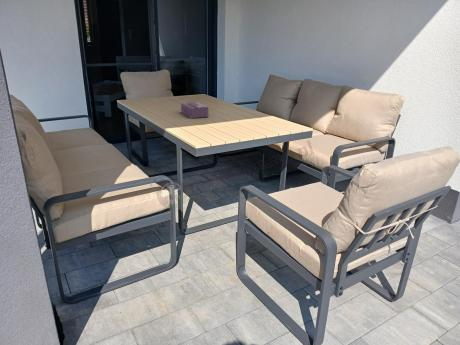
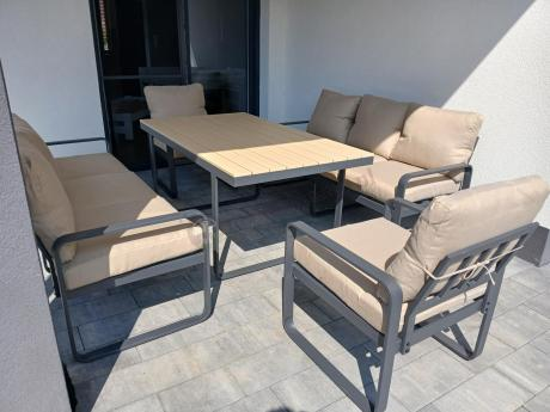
- tissue box [180,101,209,119]
